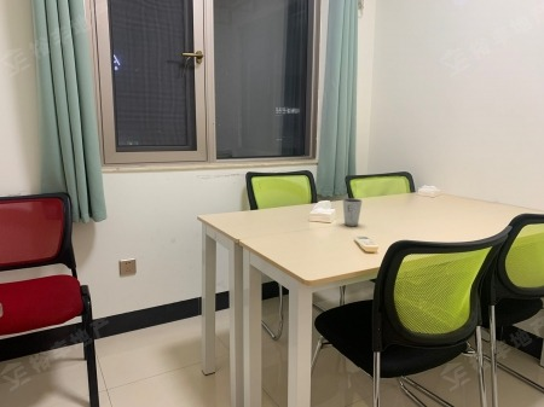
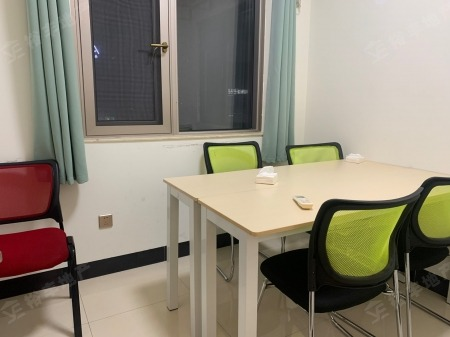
- dixie cup [341,197,364,227]
